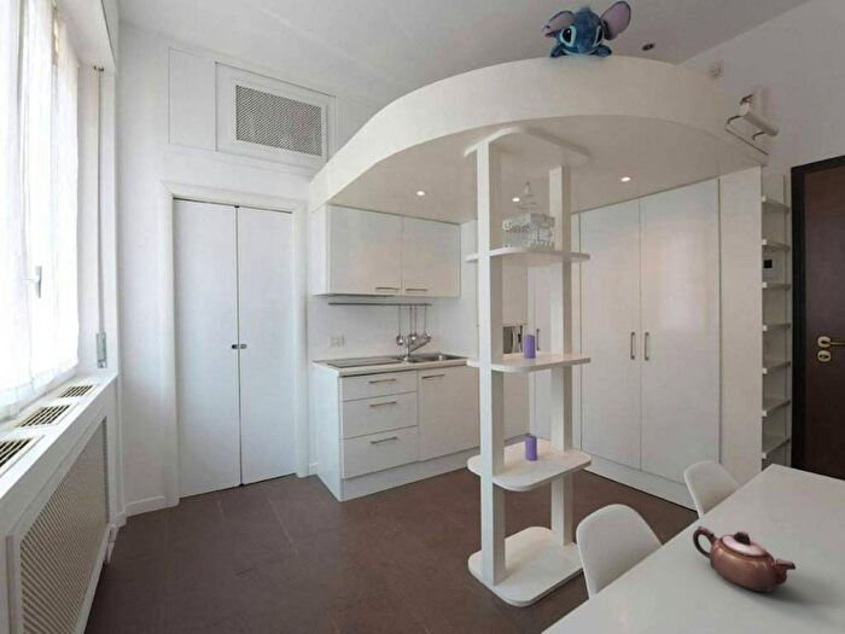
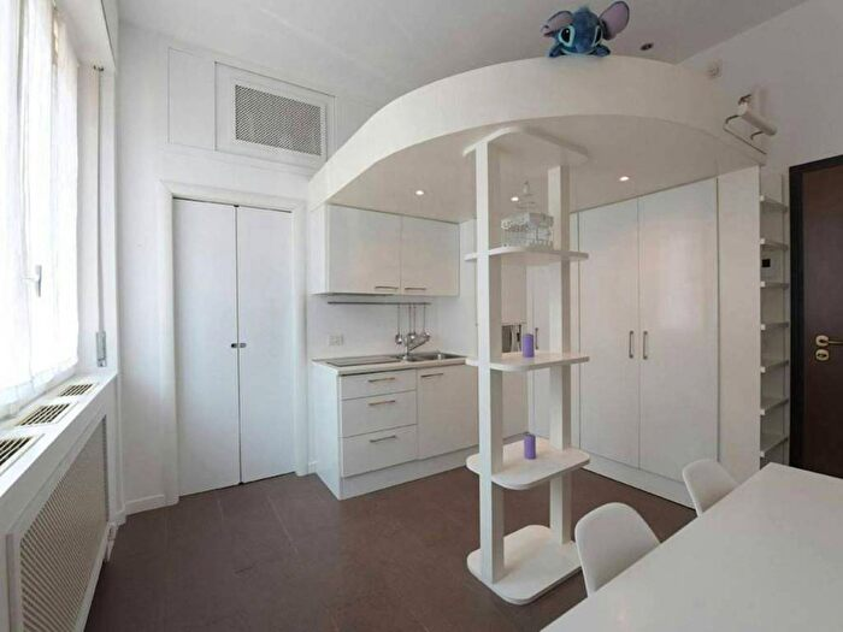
- teapot [692,525,797,593]
